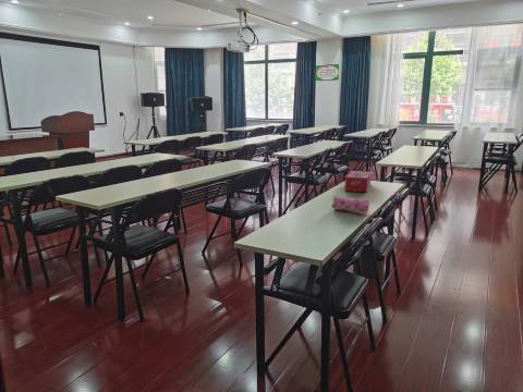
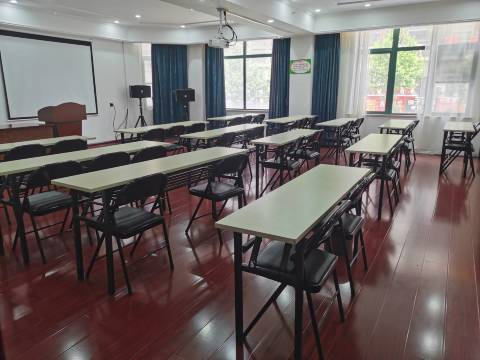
- pencil case [330,194,370,215]
- tissue box [343,170,373,193]
